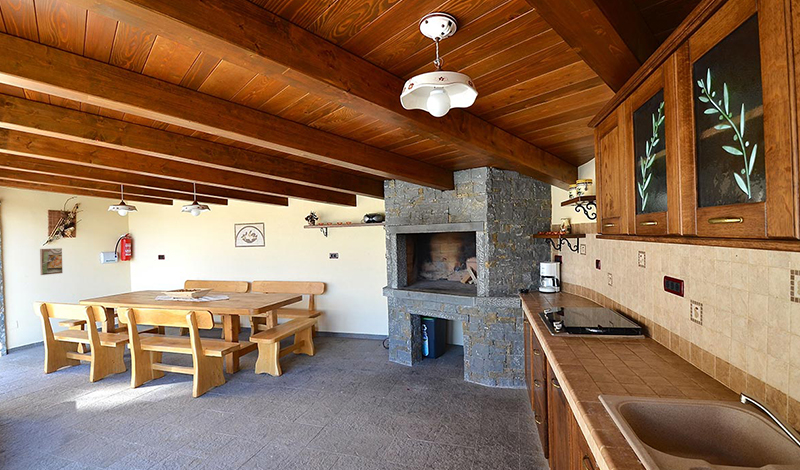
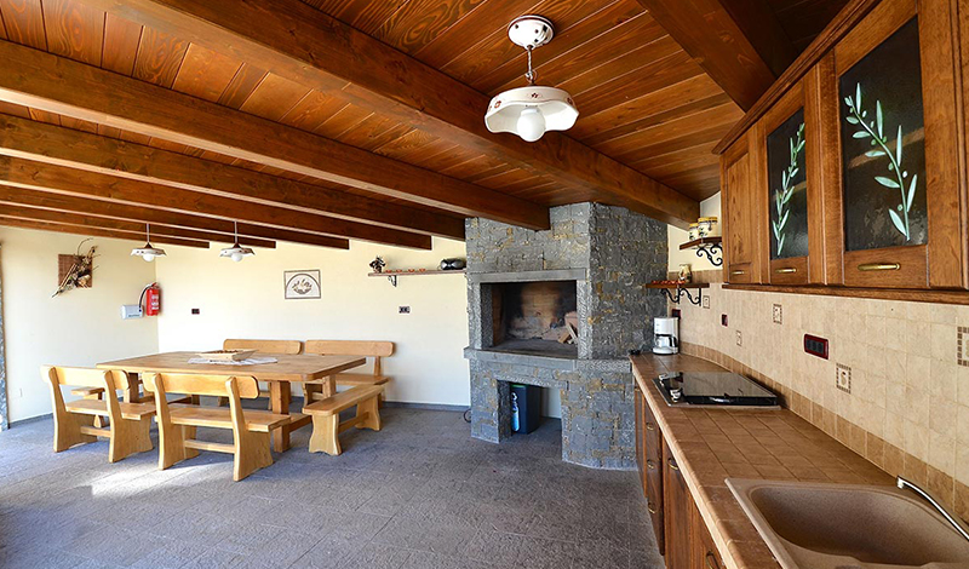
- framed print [39,247,64,276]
